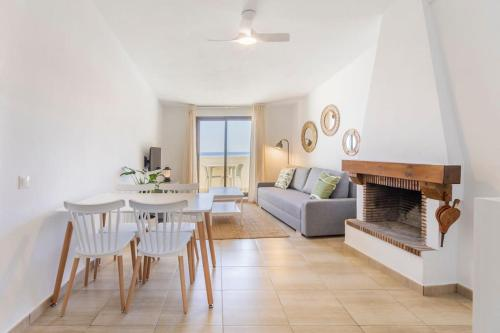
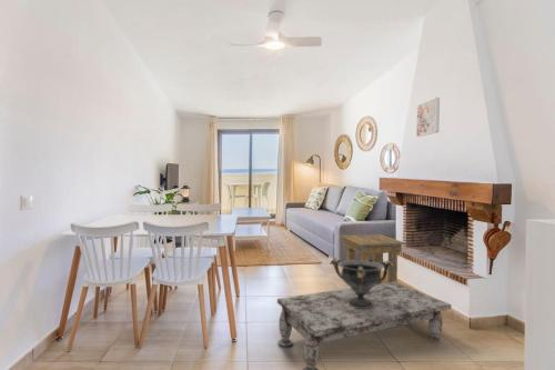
+ side table [340,233,406,283]
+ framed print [415,97,441,138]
+ decorative bowl [329,257,393,308]
+ coffee table [276,281,453,370]
